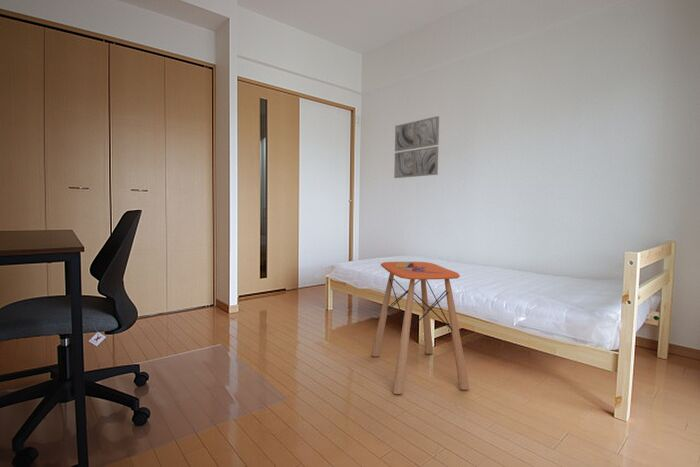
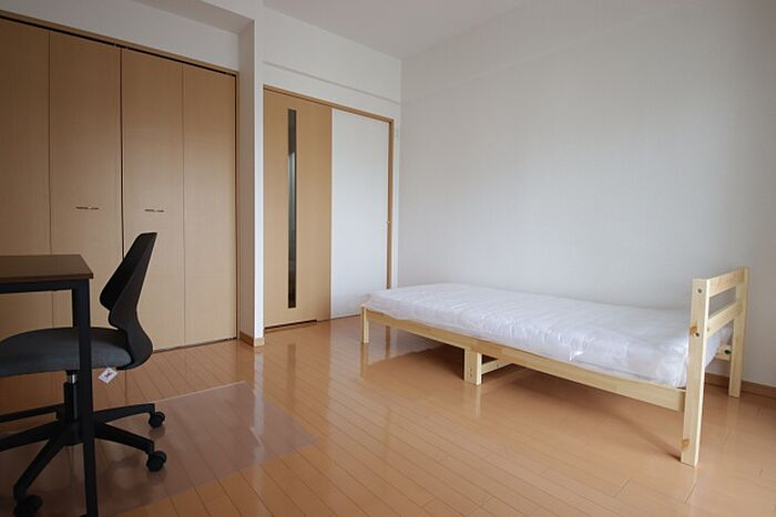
- side table [370,261,470,395]
- wall art [393,115,440,179]
